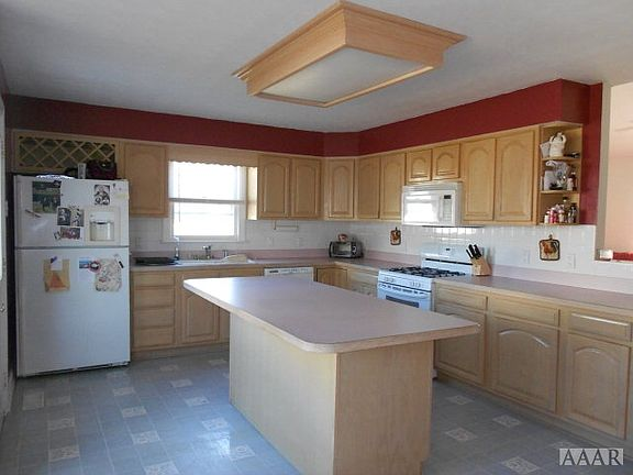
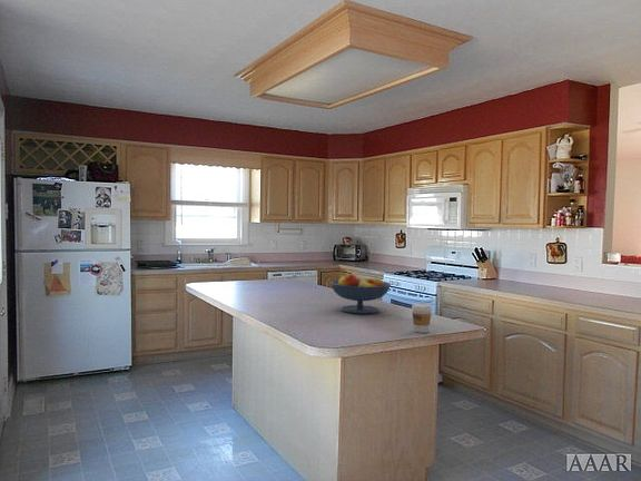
+ coffee cup [411,303,433,334]
+ fruit bowl [329,273,392,315]
